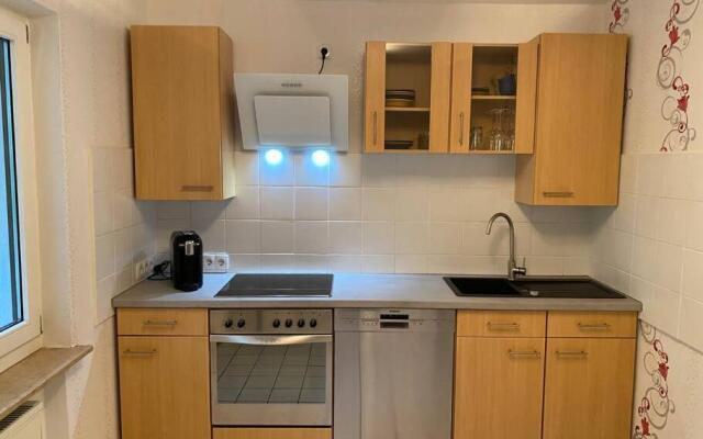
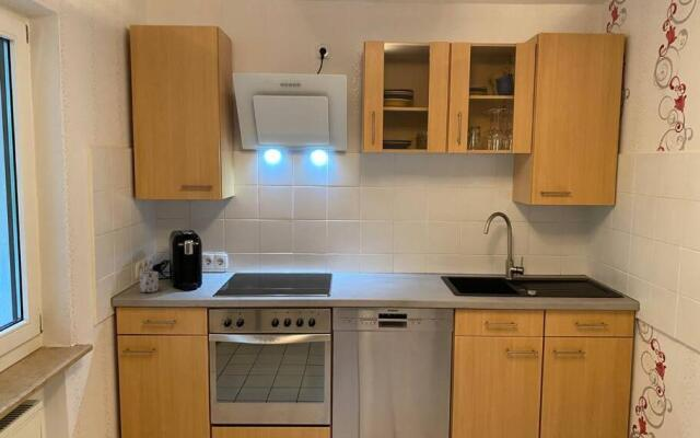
+ mug [139,270,160,293]
